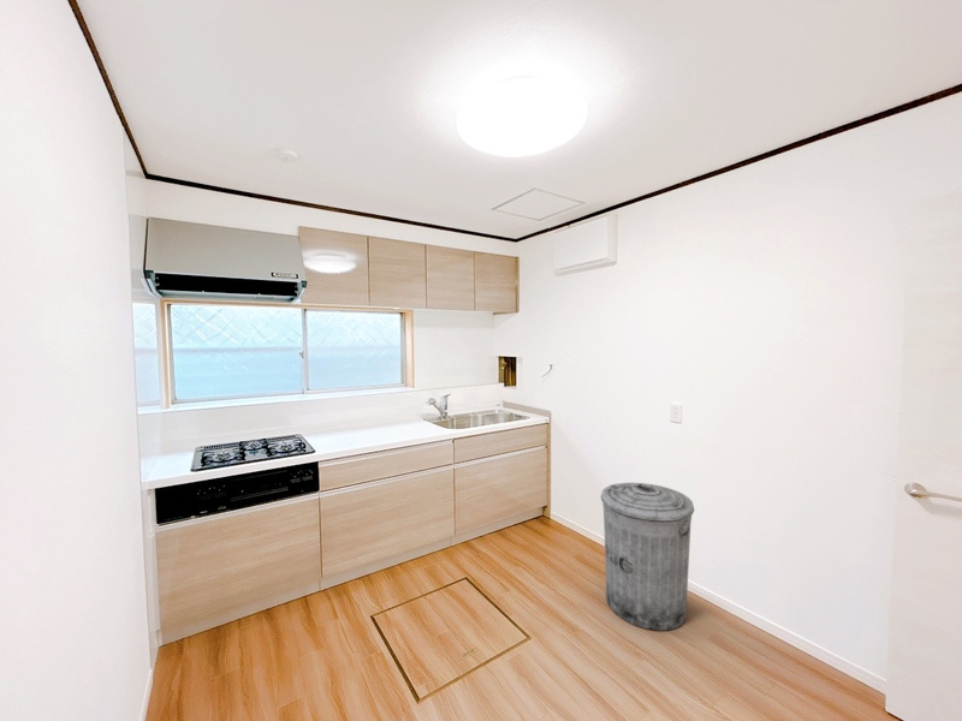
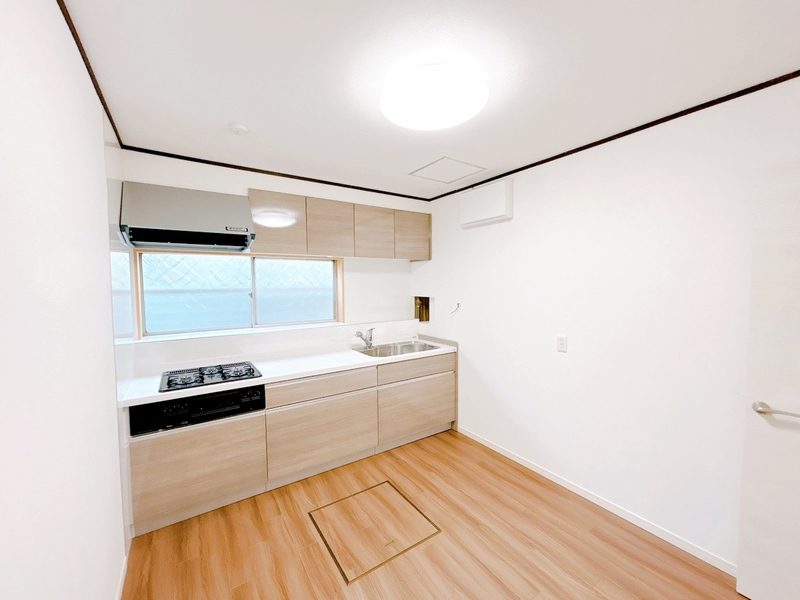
- trash can [600,482,695,632]
